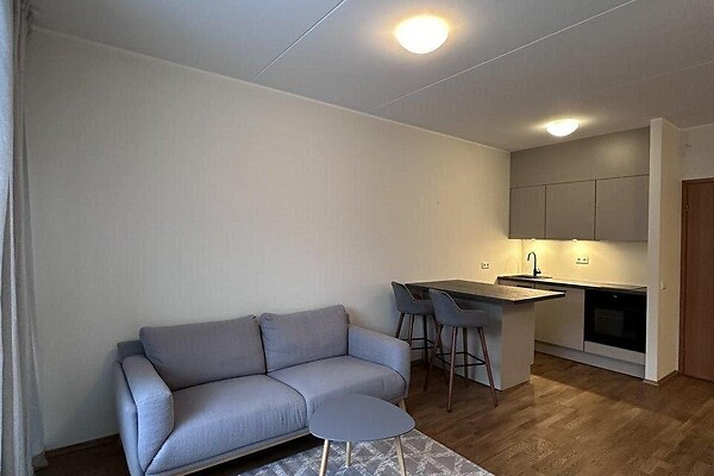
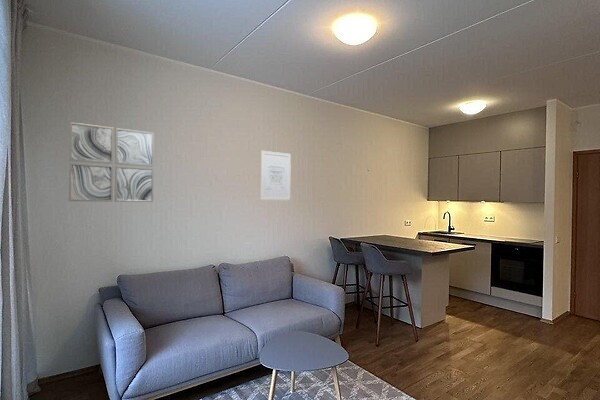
+ wall art [260,150,292,201]
+ wall art [68,121,155,203]
